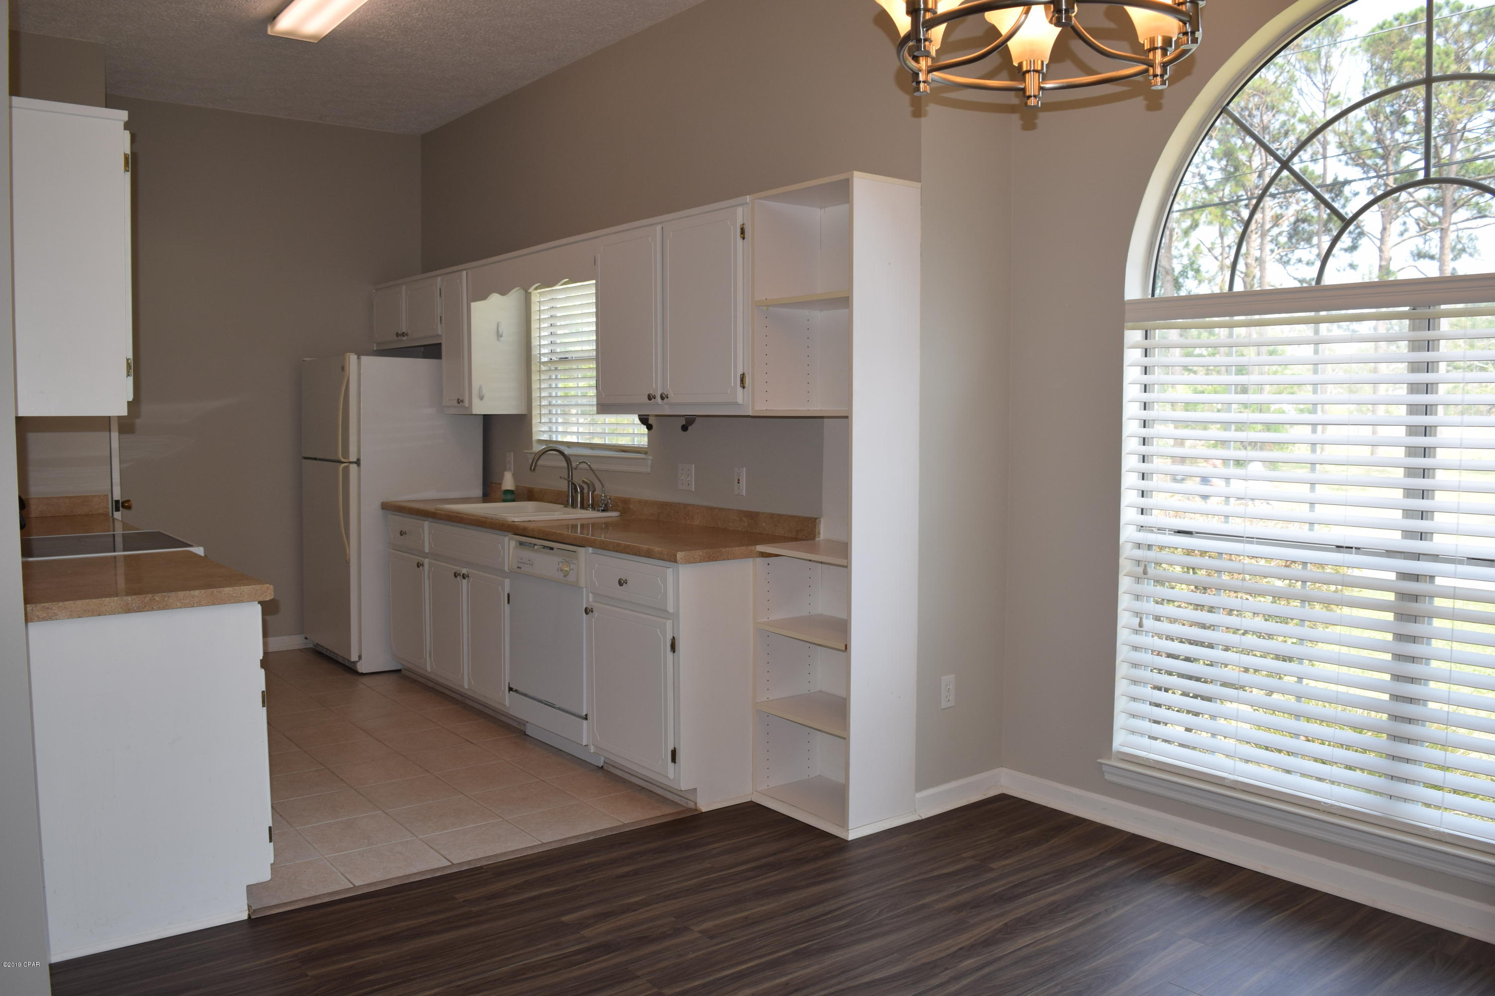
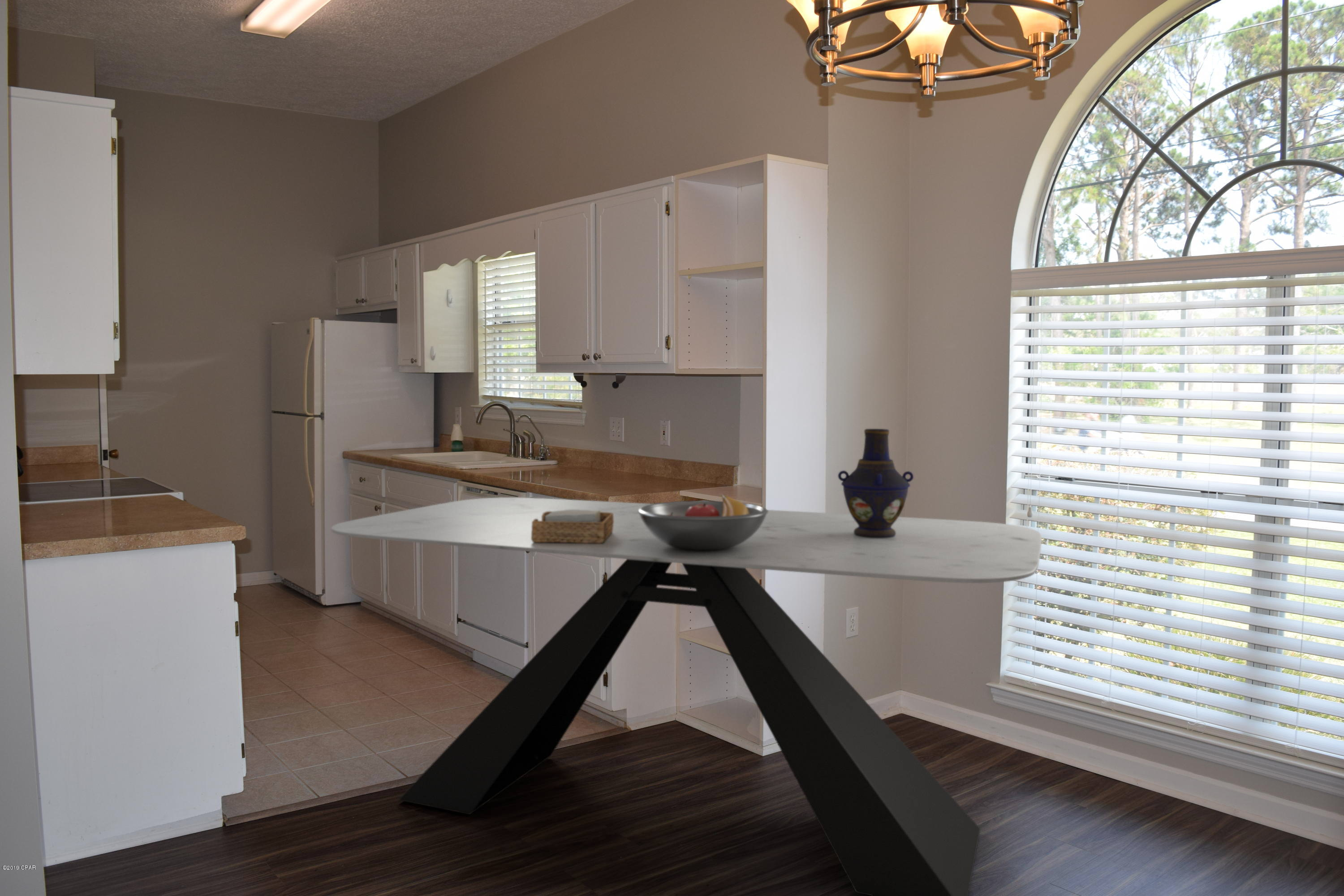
+ dining table [331,497,1042,896]
+ fruit bowl [638,494,768,551]
+ vase [837,428,914,538]
+ napkin holder [531,509,614,544]
